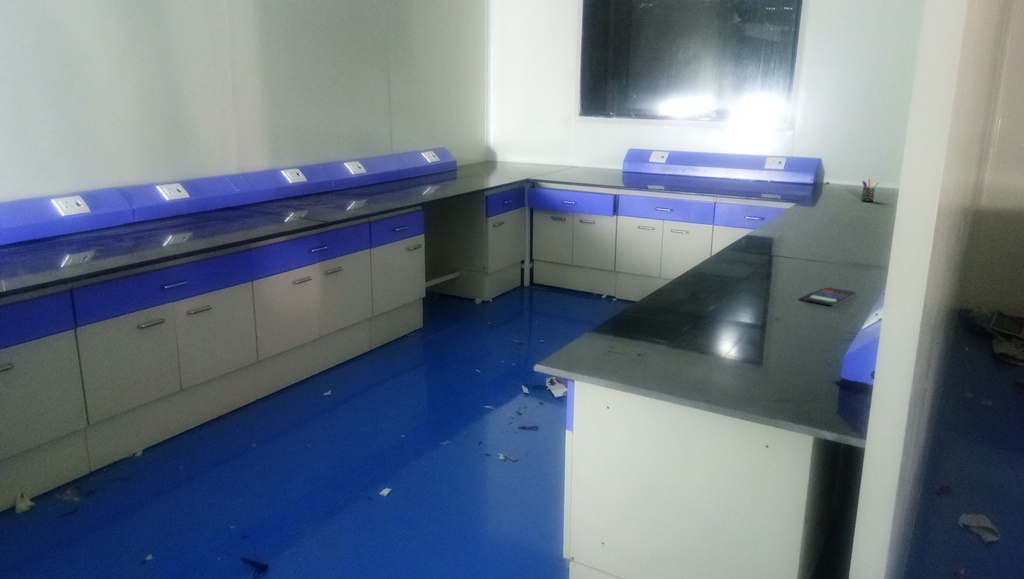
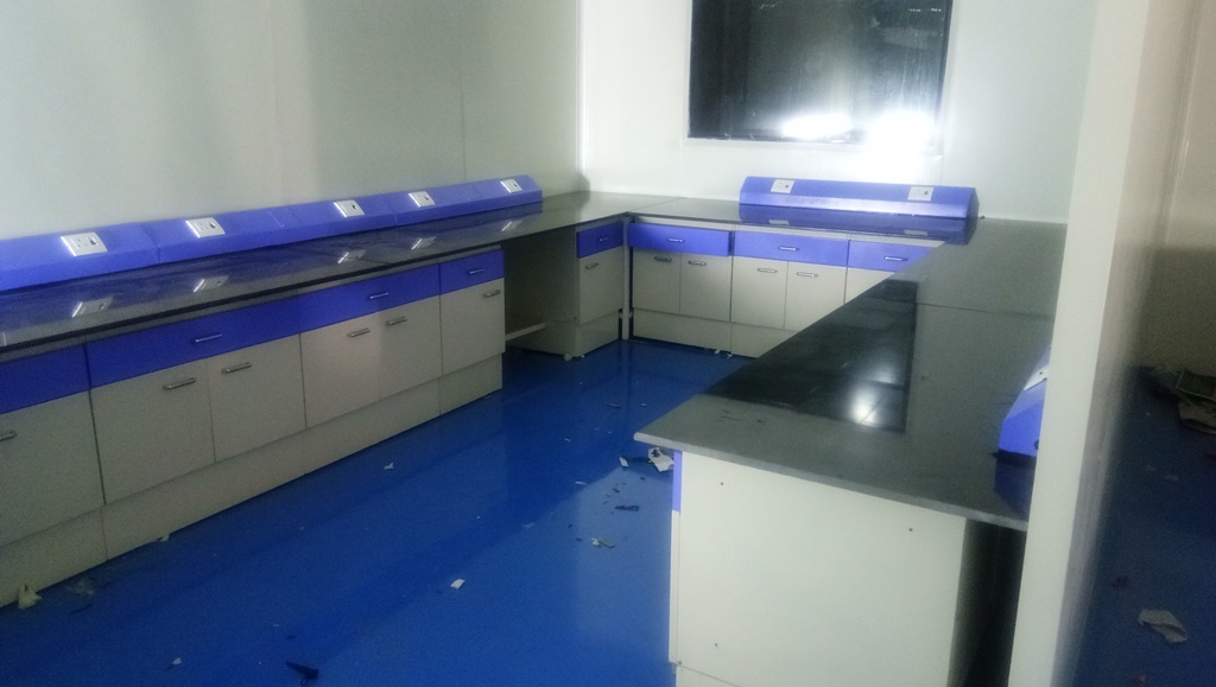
- pen holder [860,178,880,203]
- calculator [801,286,858,307]
